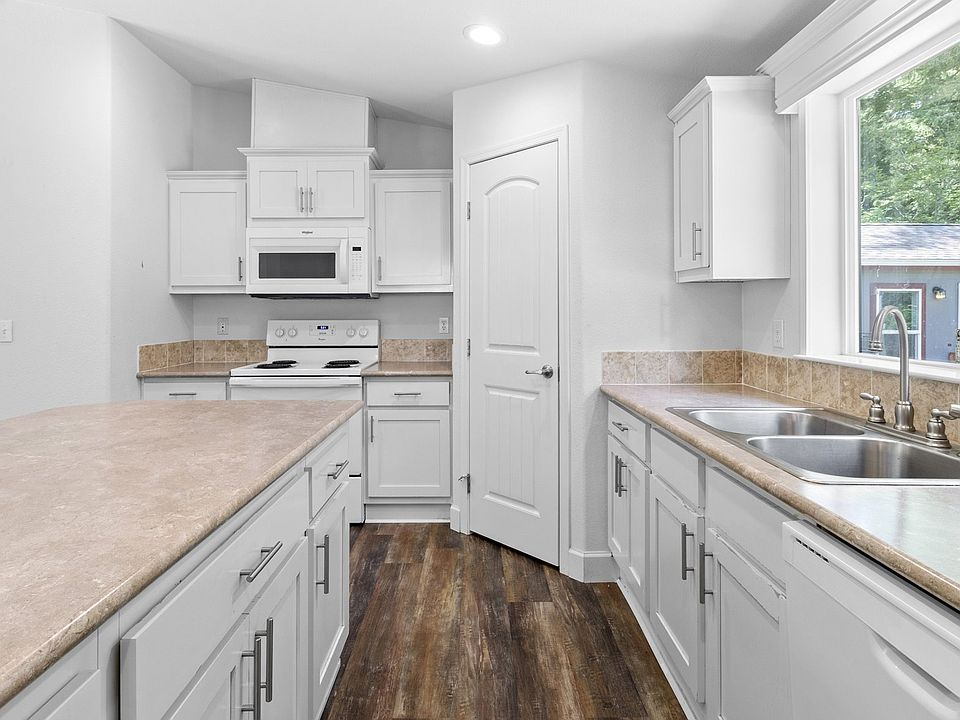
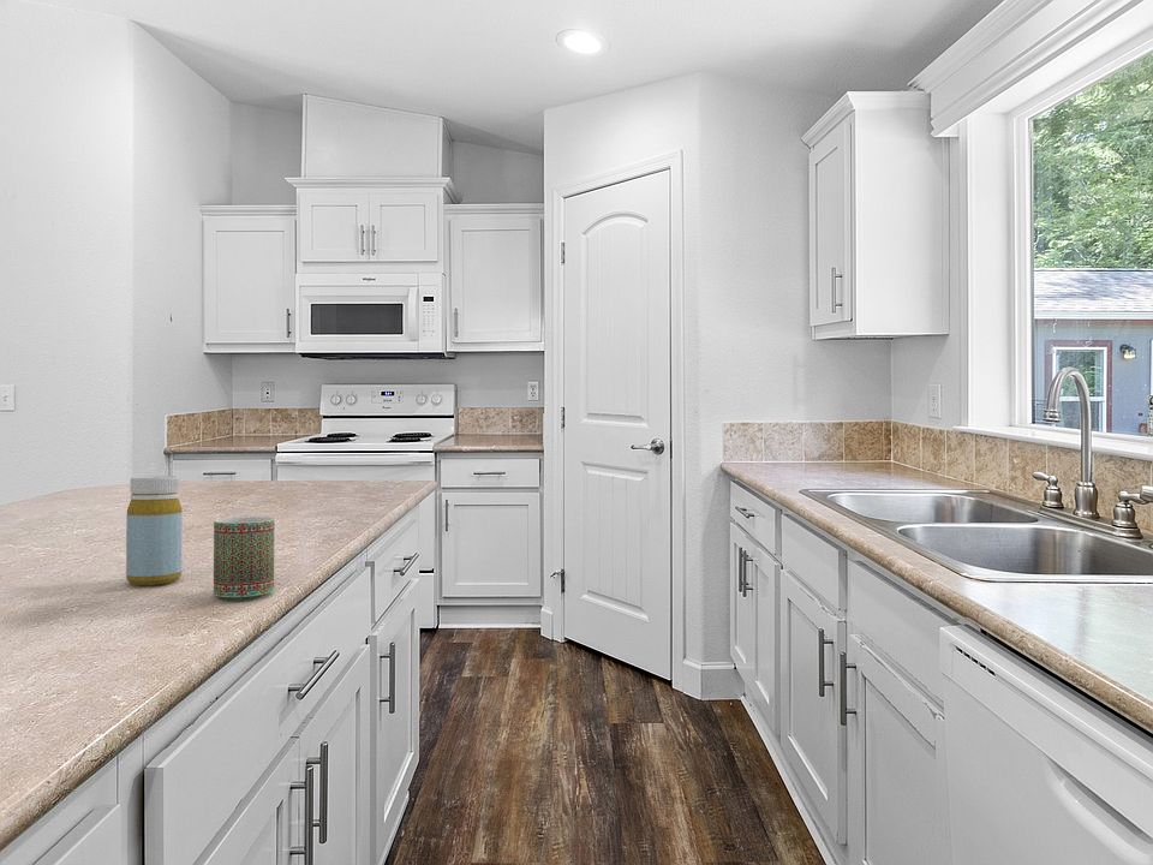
+ mug [213,515,275,598]
+ bottle [125,475,184,586]
